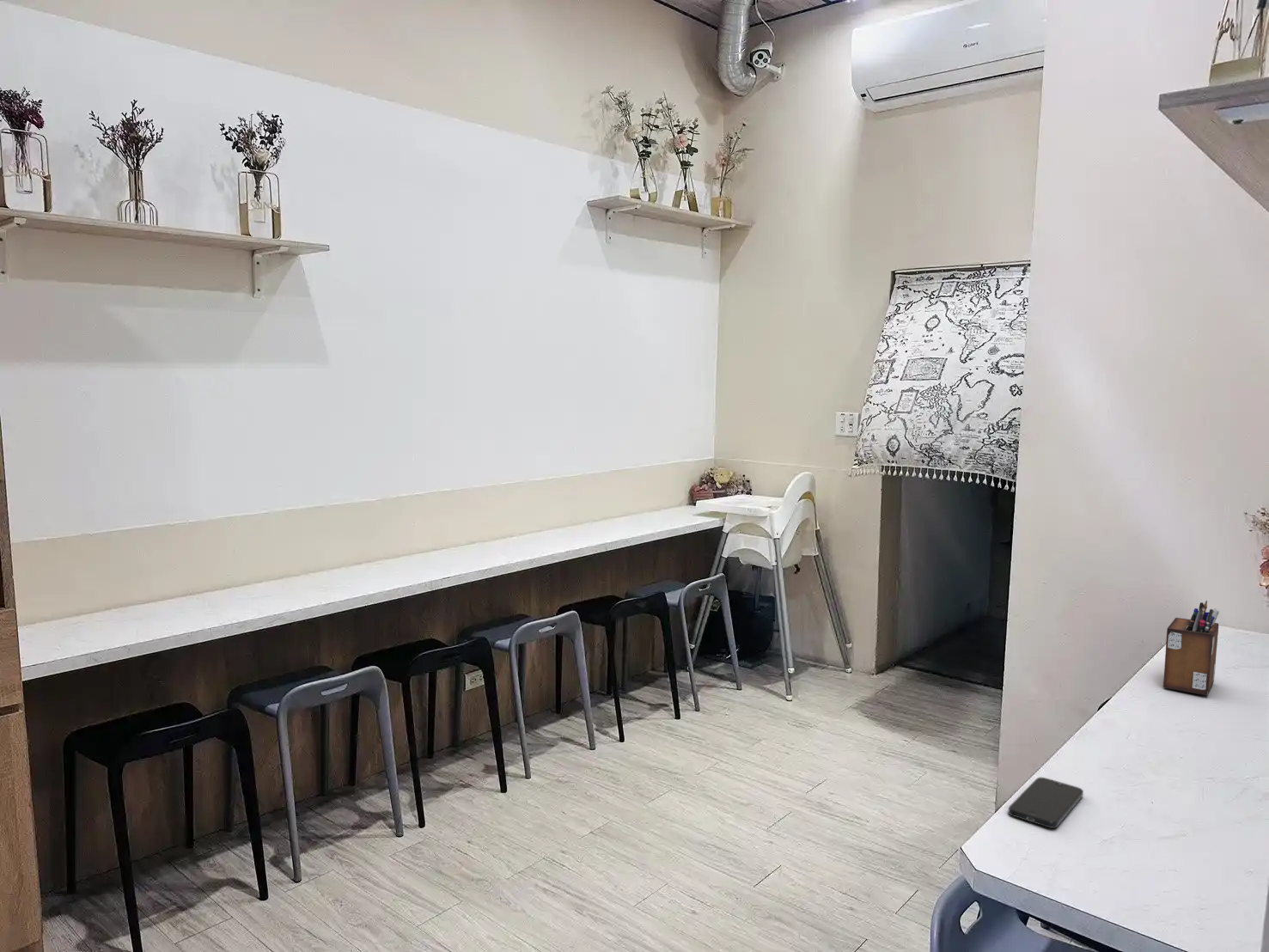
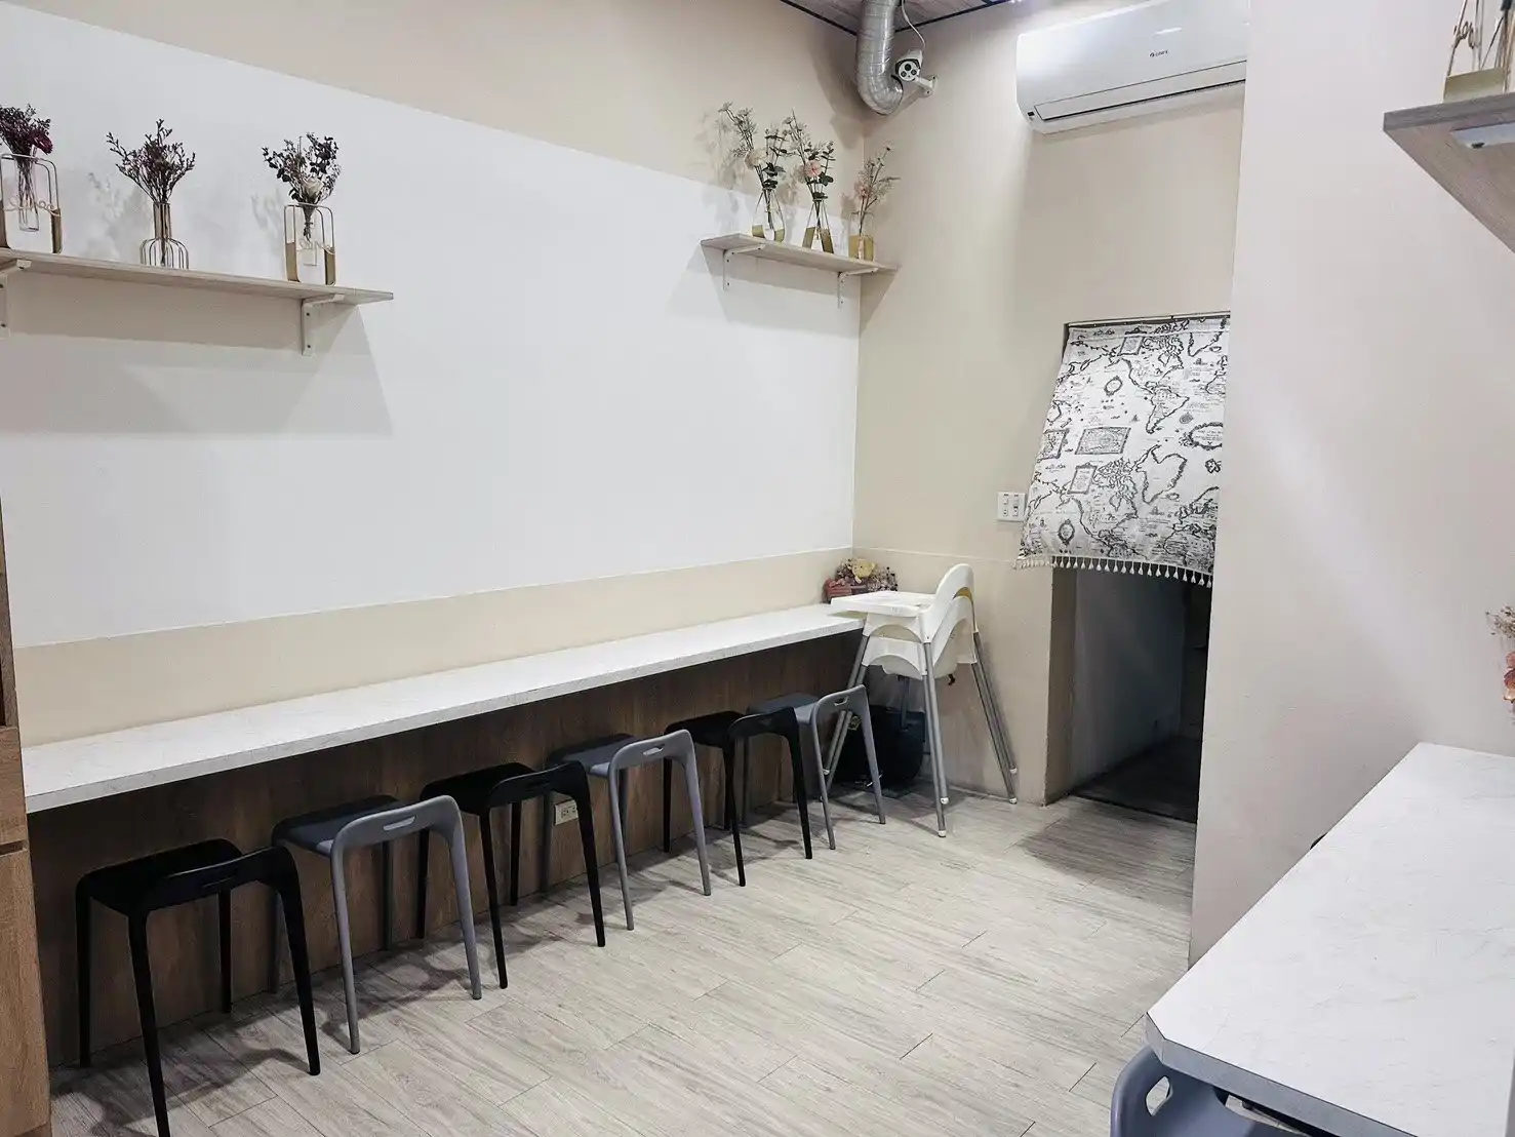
- smartphone [1007,777,1084,829]
- desk organizer [1162,600,1220,696]
